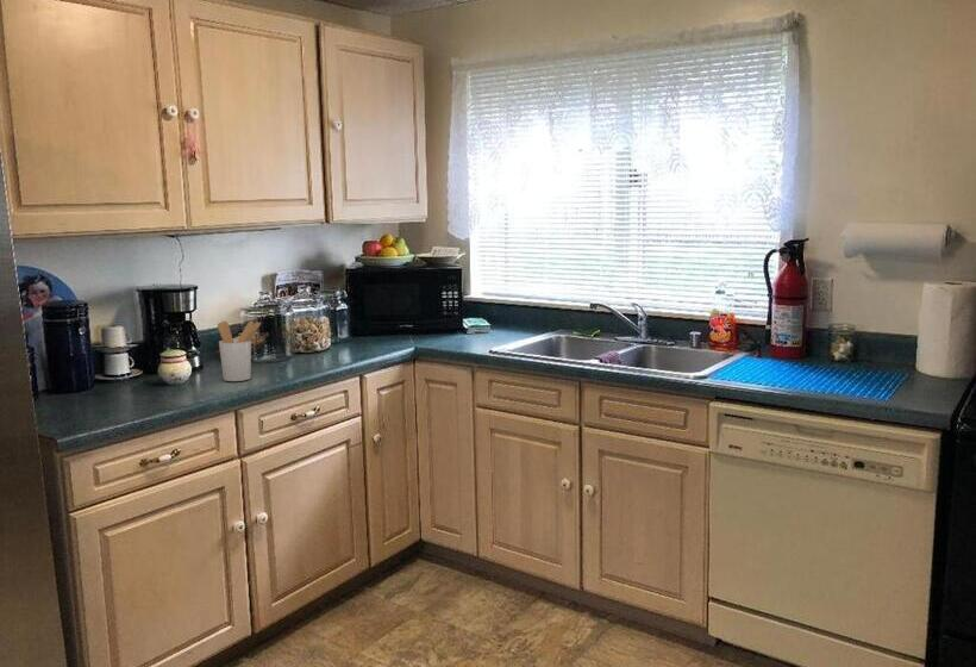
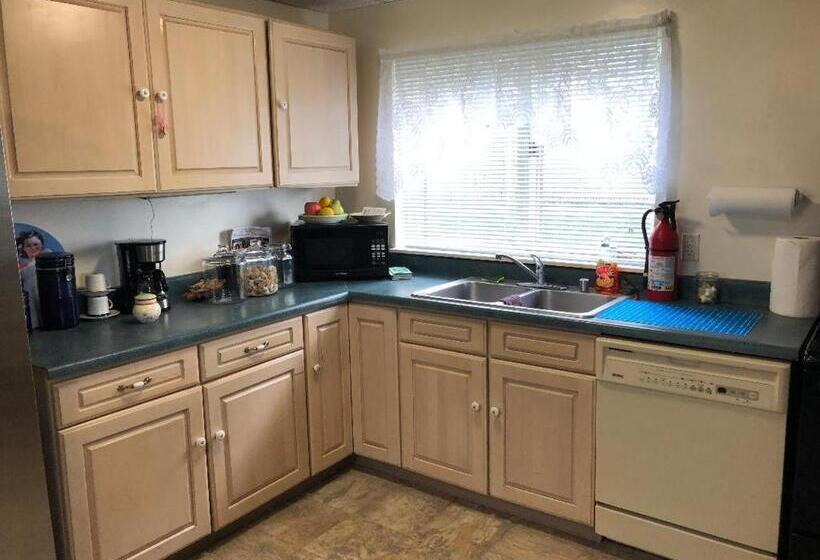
- utensil holder [217,320,262,382]
